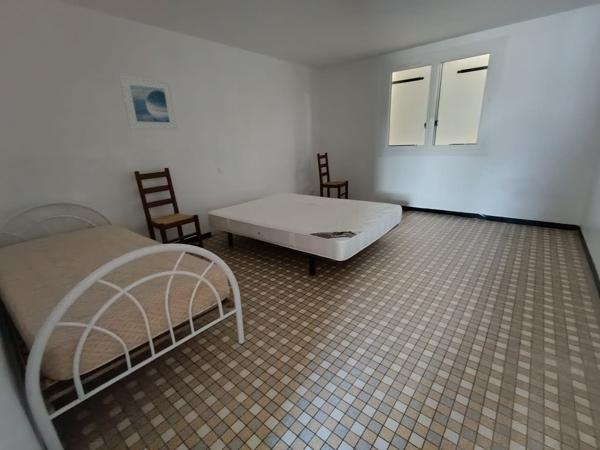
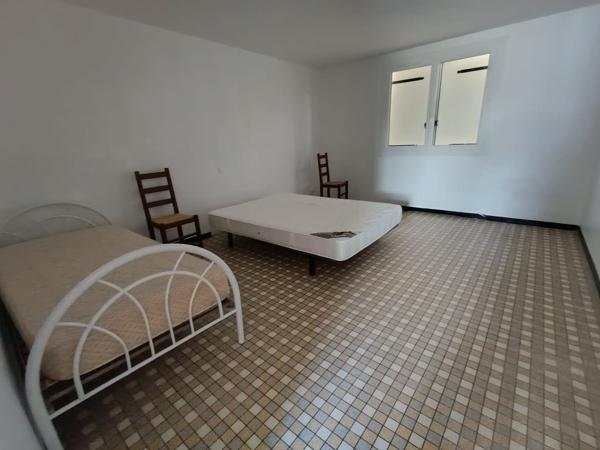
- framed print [118,74,179,131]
